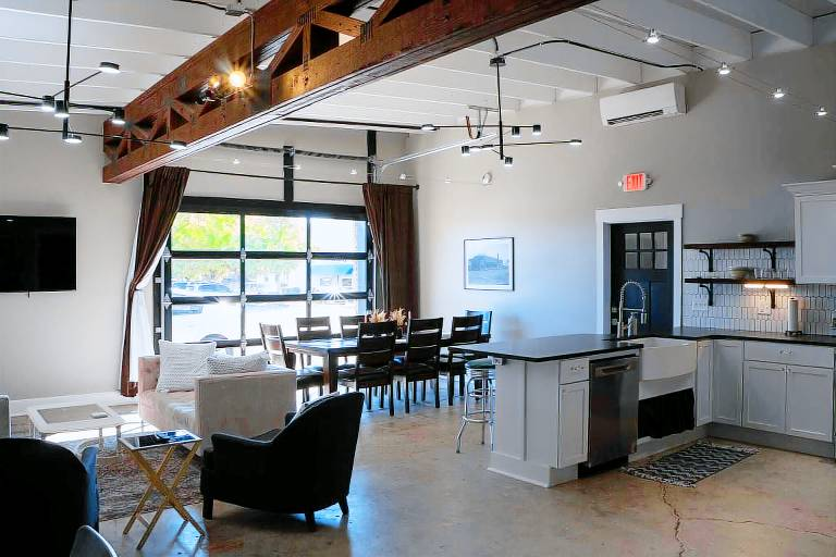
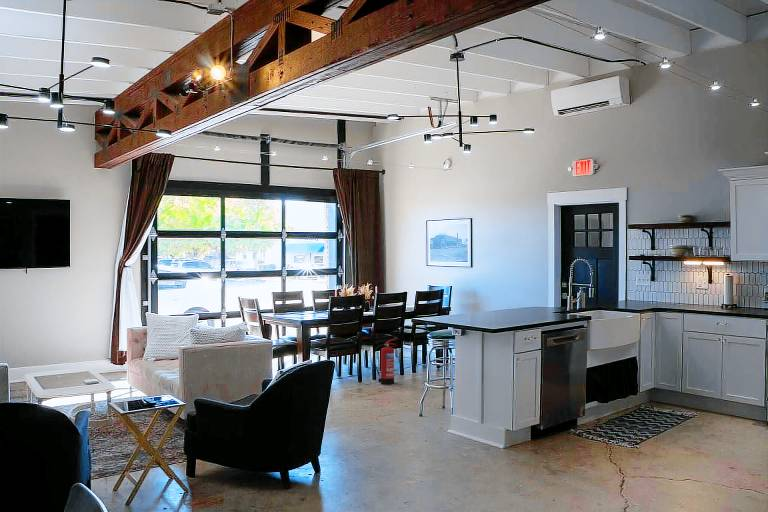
+ fire extinguisher [372,338,397,386]
